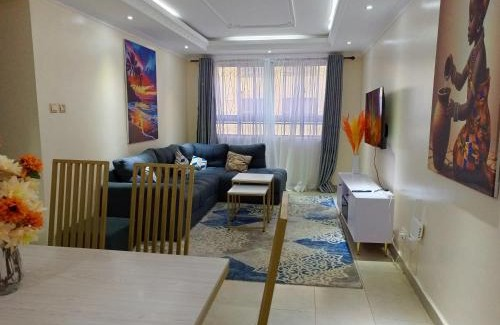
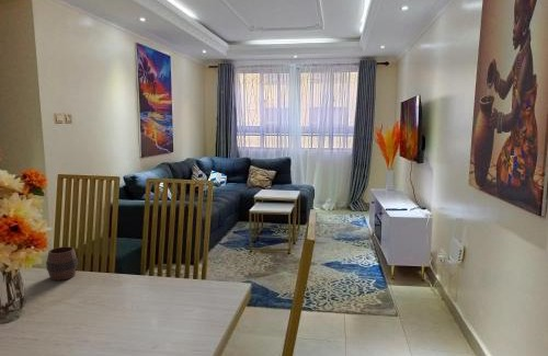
+ cup [45,245,79,282]
